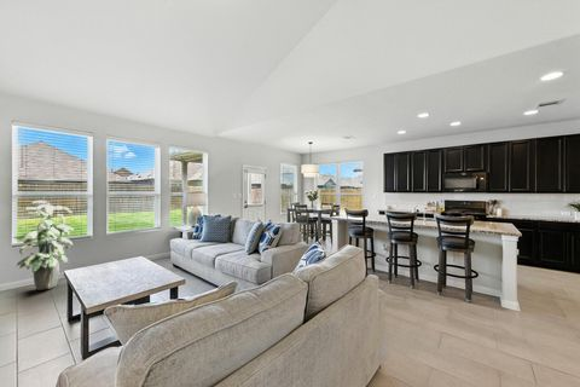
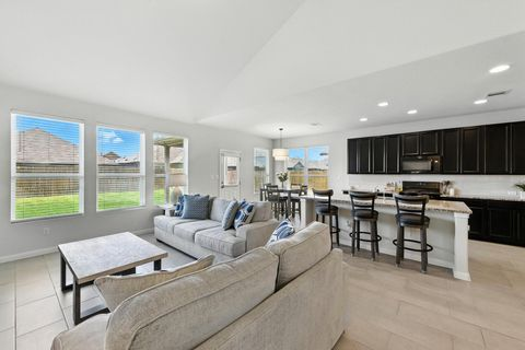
- indoor plant [11,200,75,291]
